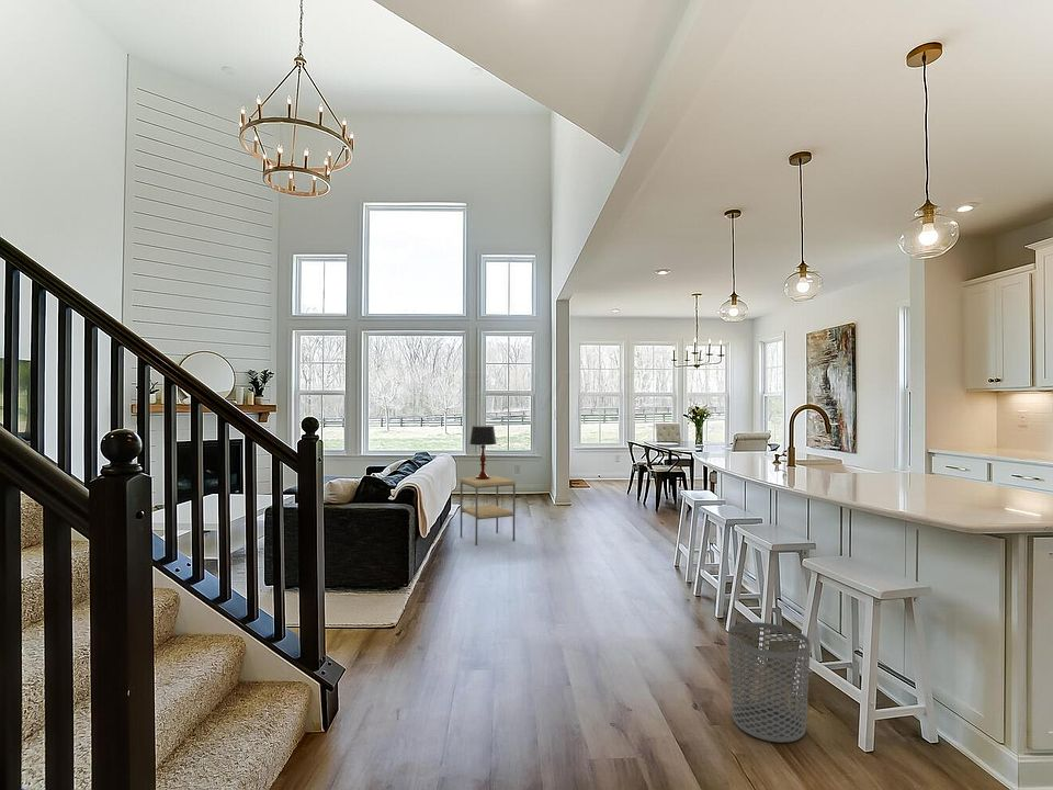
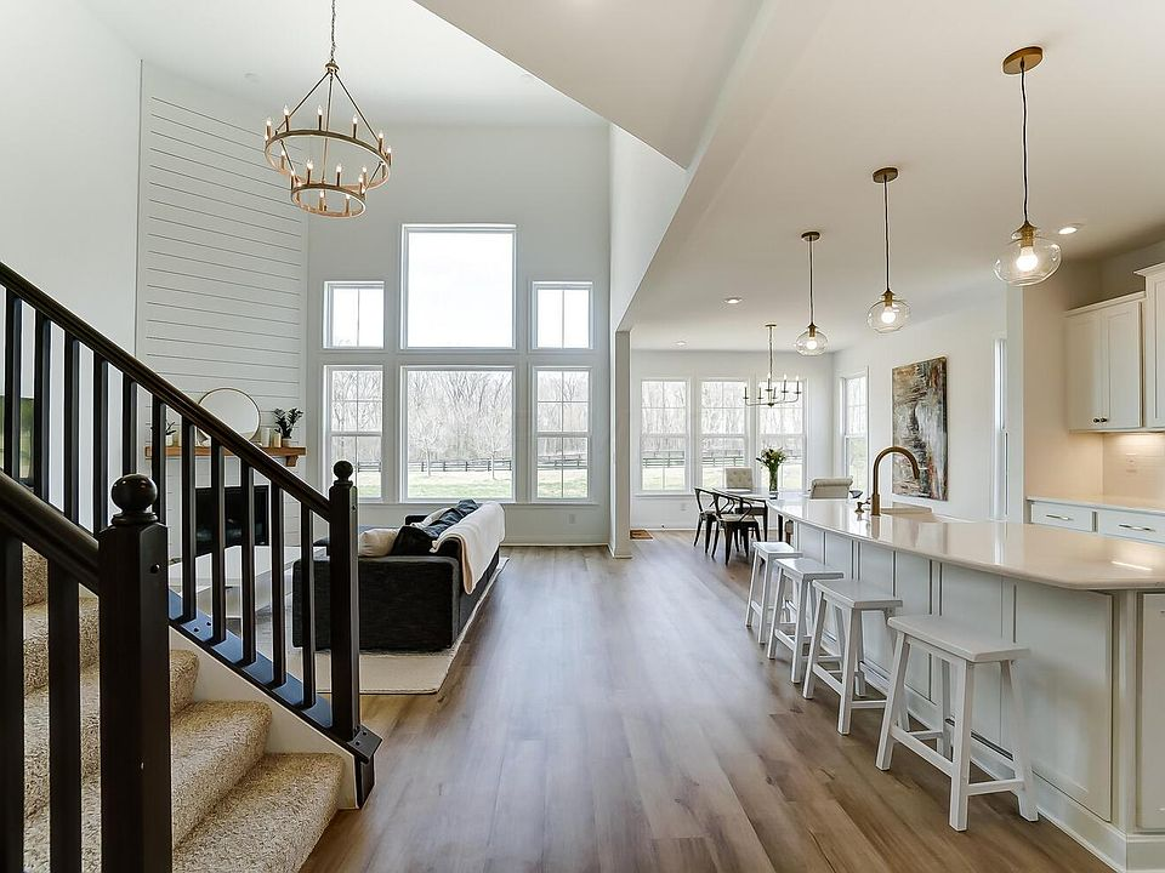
- waste bin [727,621,812,744]
- side table [458,475,517,546]
- table lamp [468,425,497,479]
